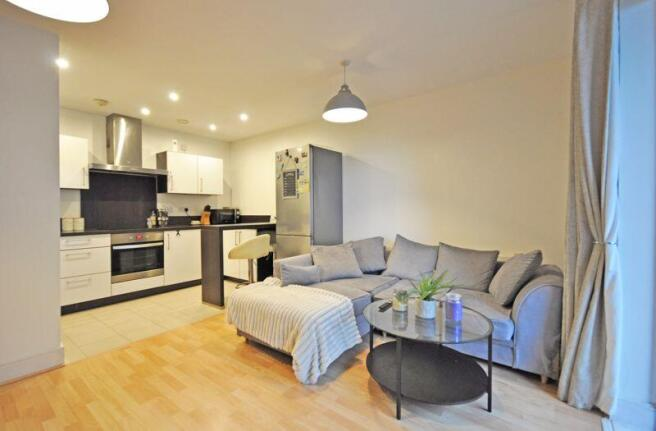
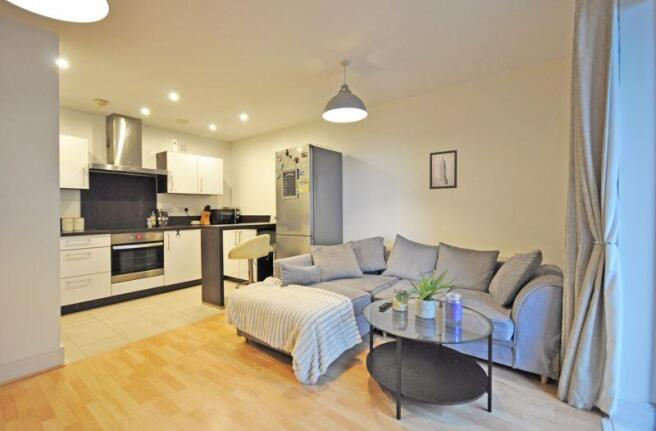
+ wall art [429,149,458,190]
